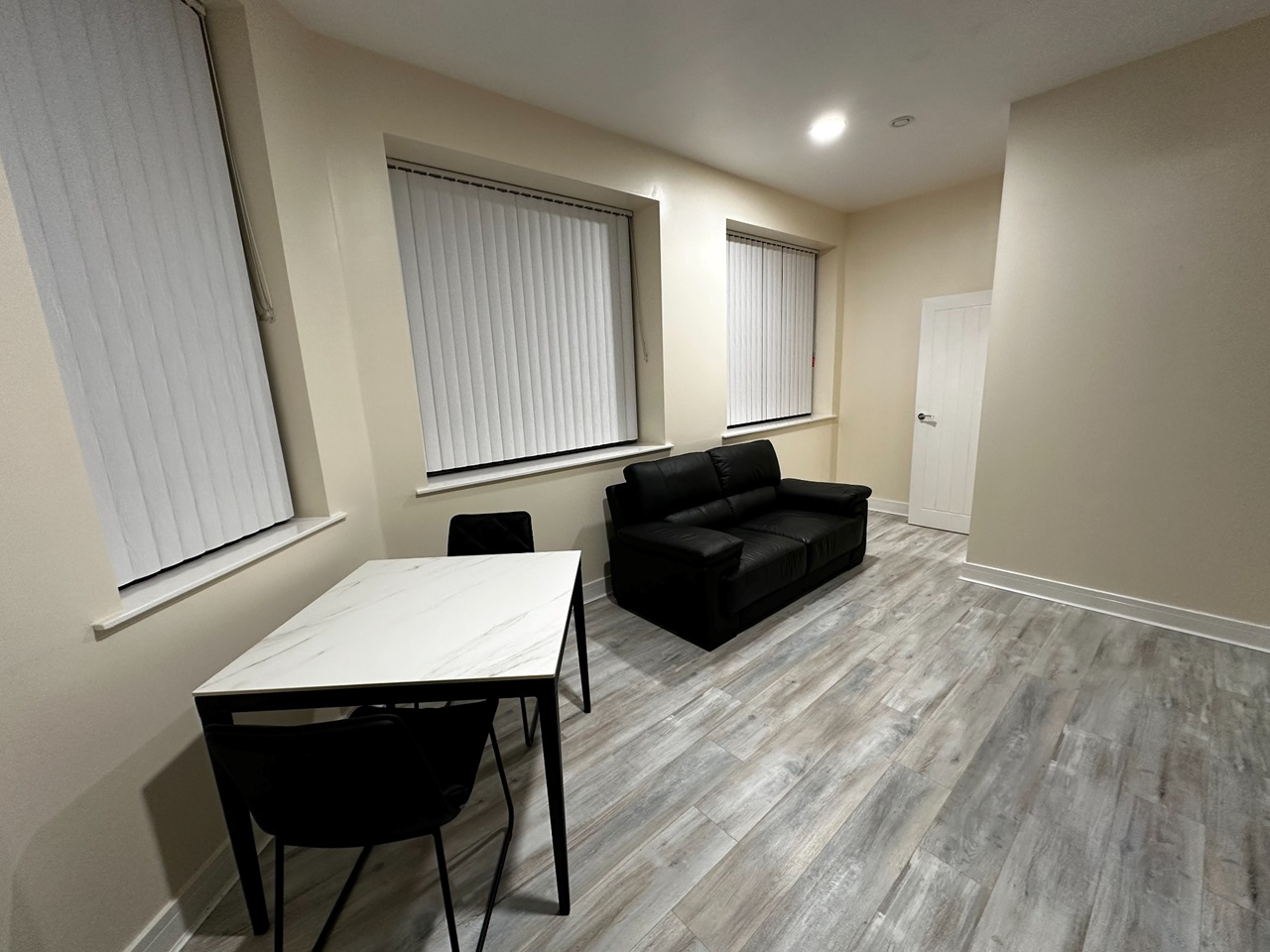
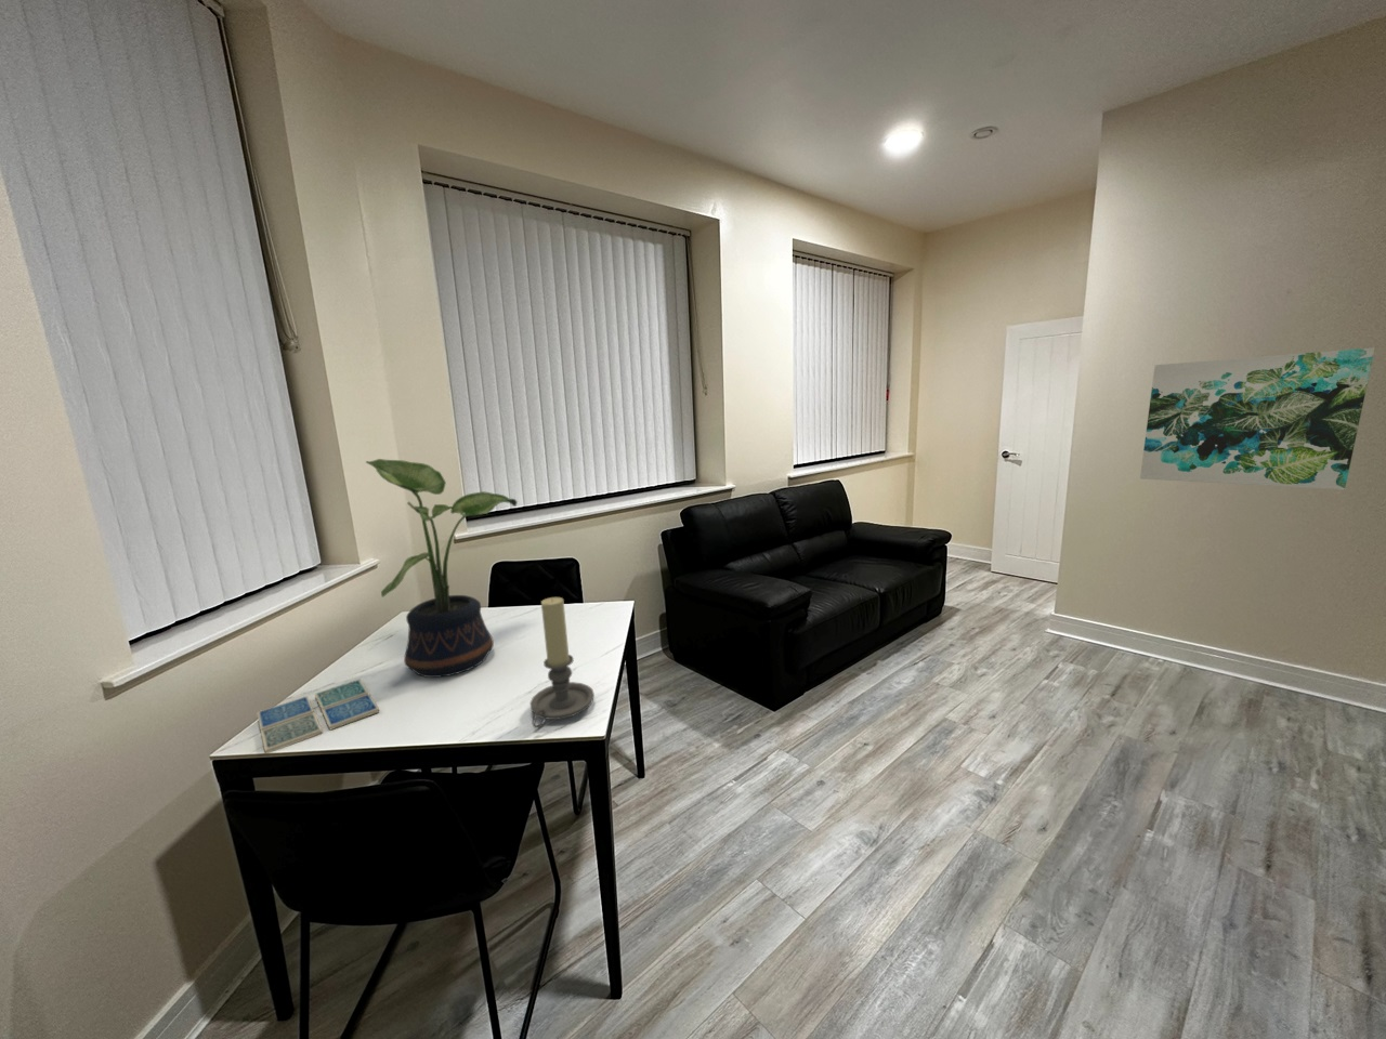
+ candle holder [529,596,596,729]
+ wall art [1139,346,1376,491]
+ drink coaster [255,679,381,755]
+ potted plant [365,457,518,679]
